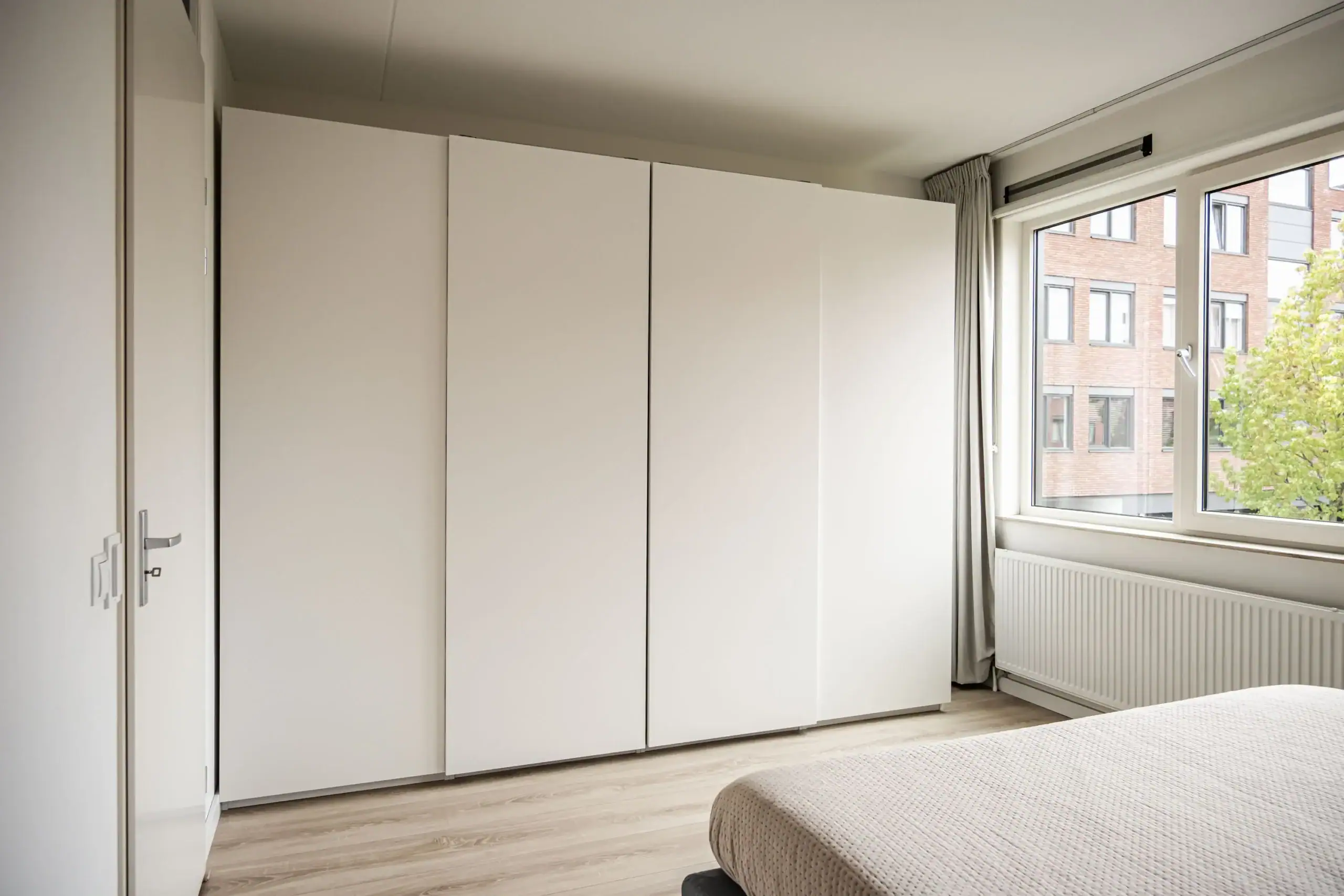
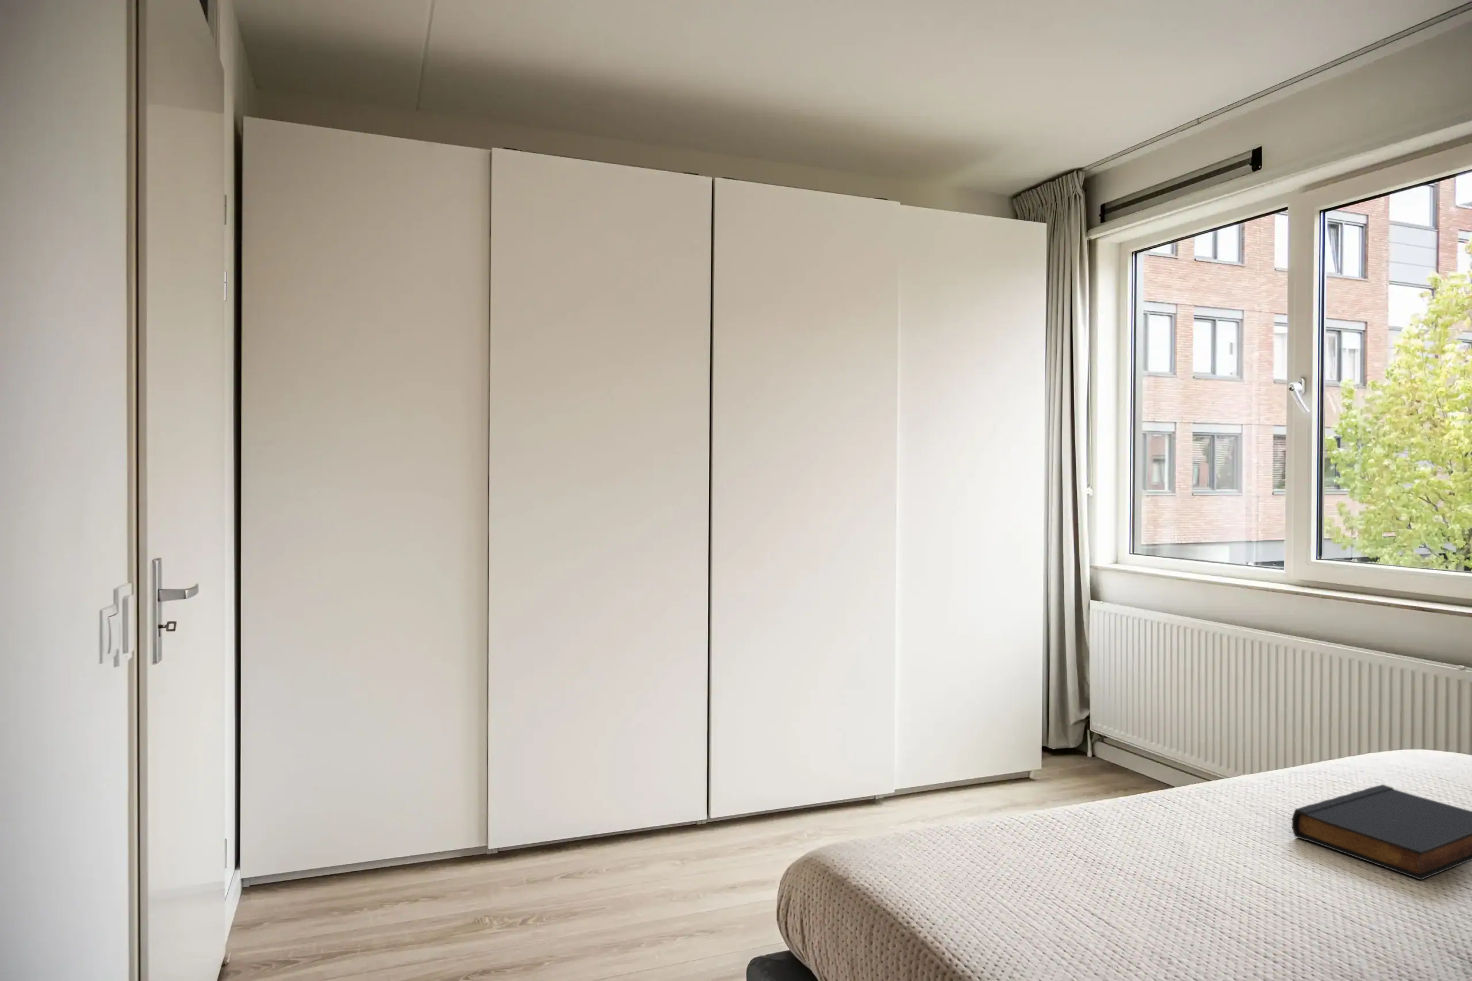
+ book [1291,784,1472,880]
